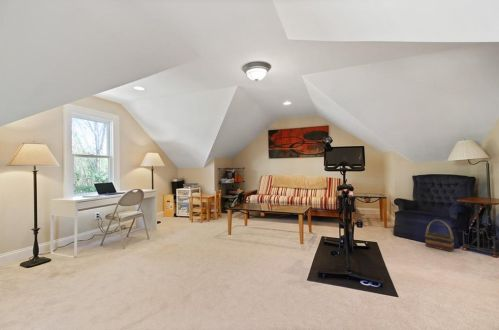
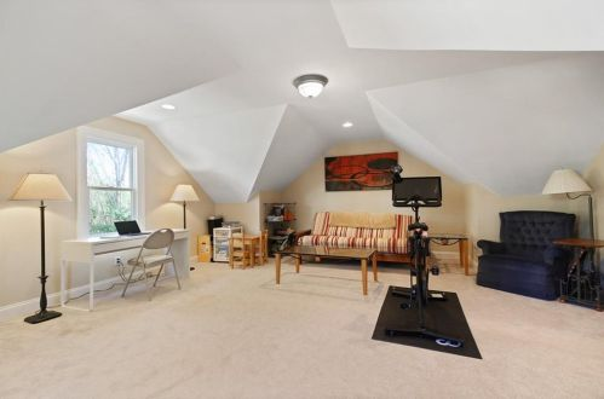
- basket [424,219,455,253]
